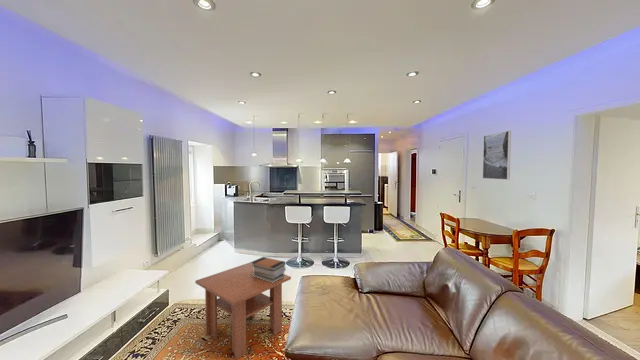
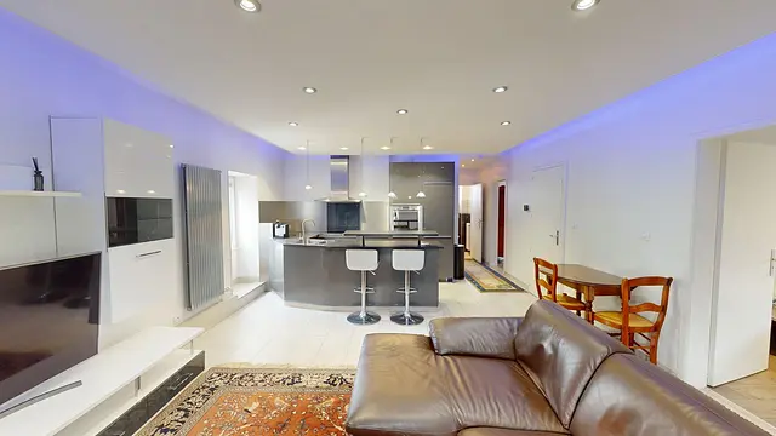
- coffee table [194,261,292,360]
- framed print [482,130,512,181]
- book stack [250,256,287,283]
